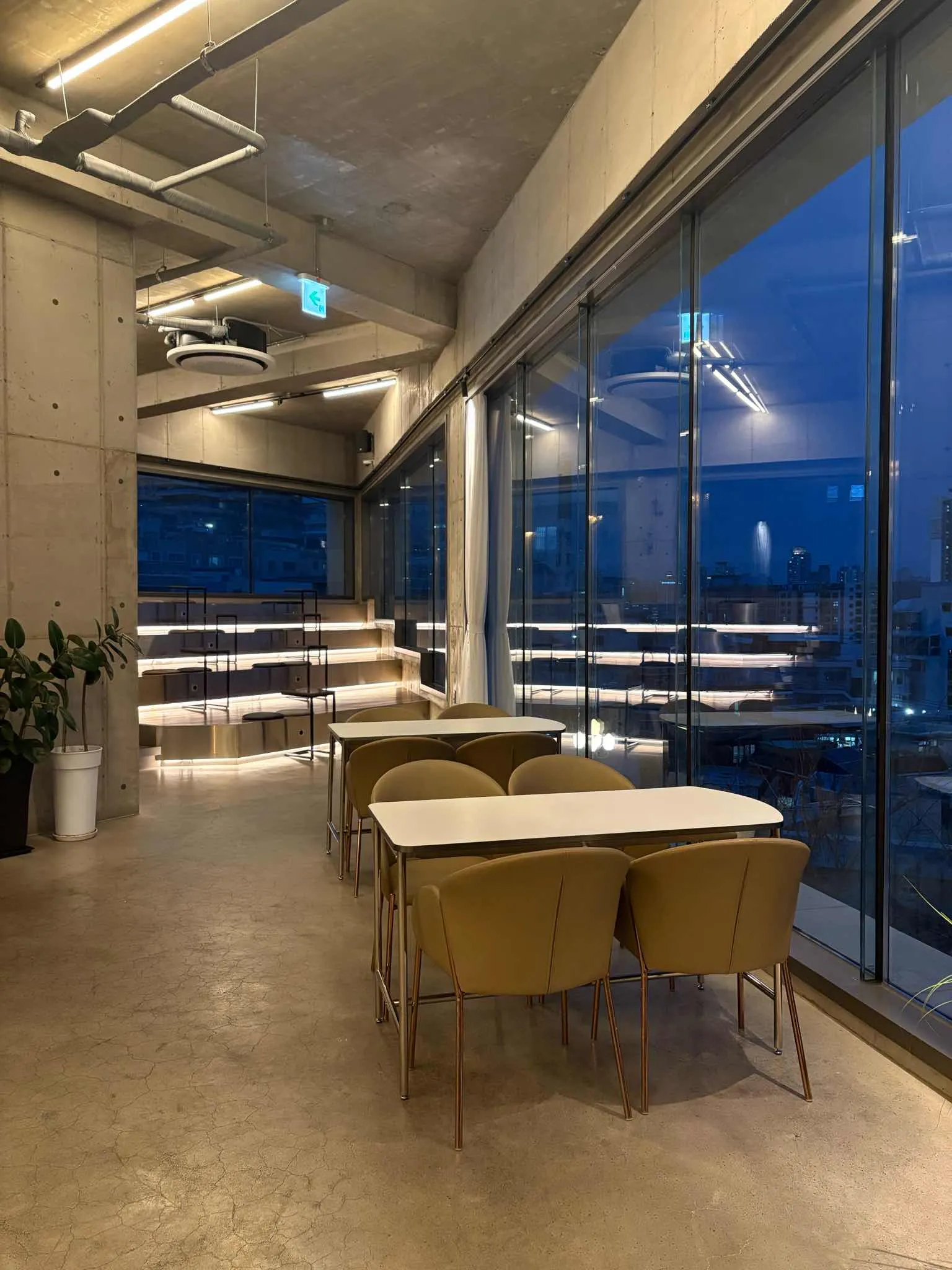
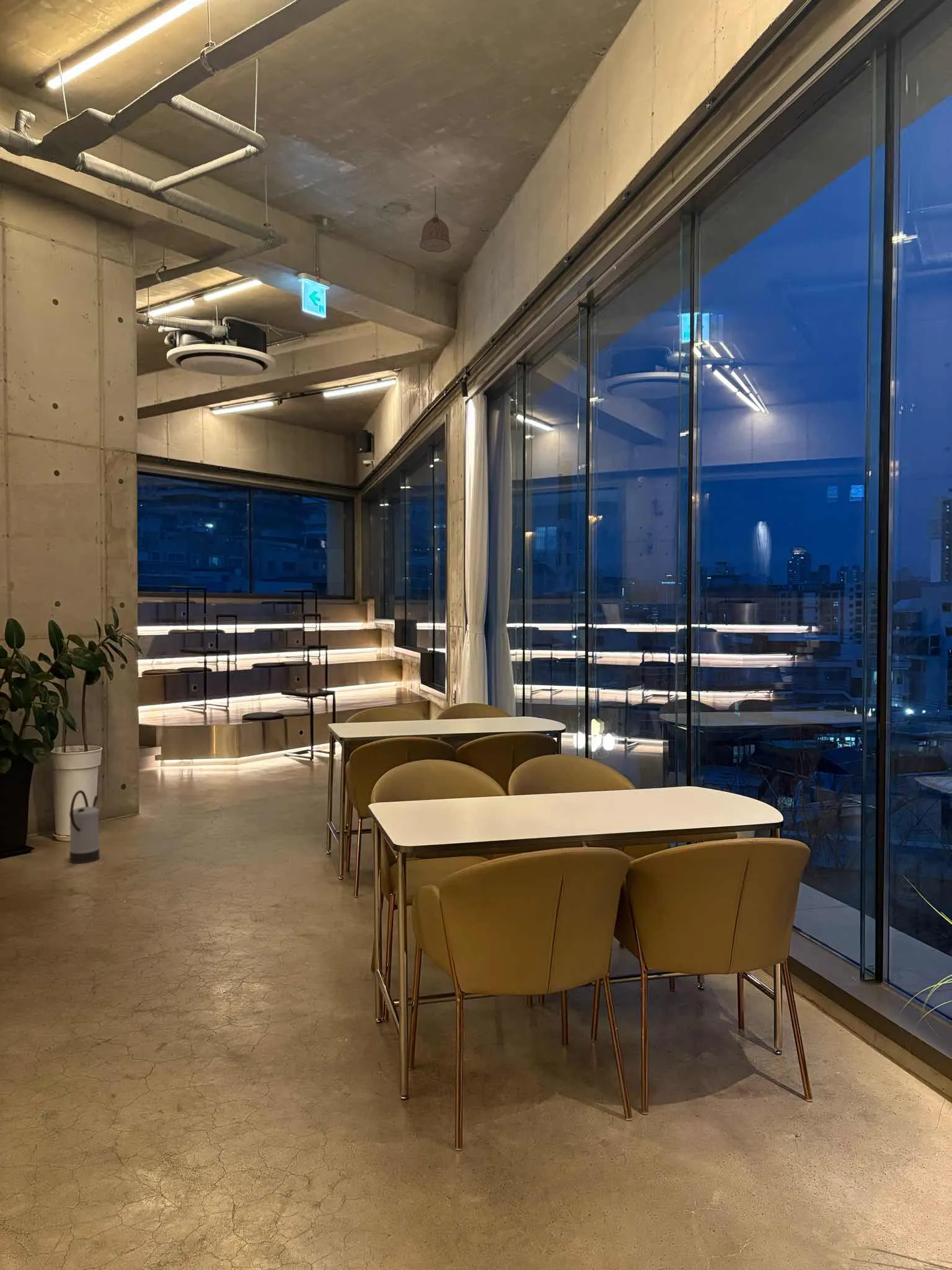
+ pendant lamp [419,185,452,253]
+ watering can [69,789,100,864]
